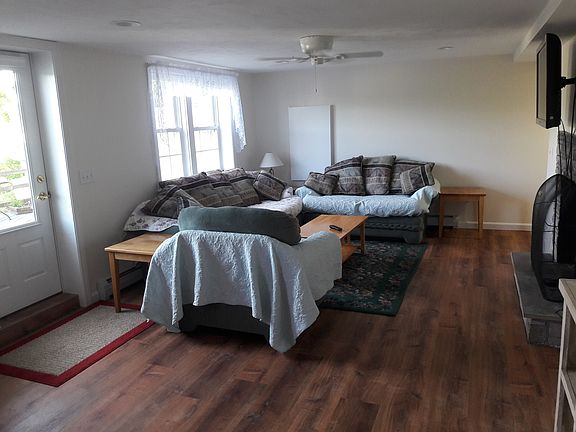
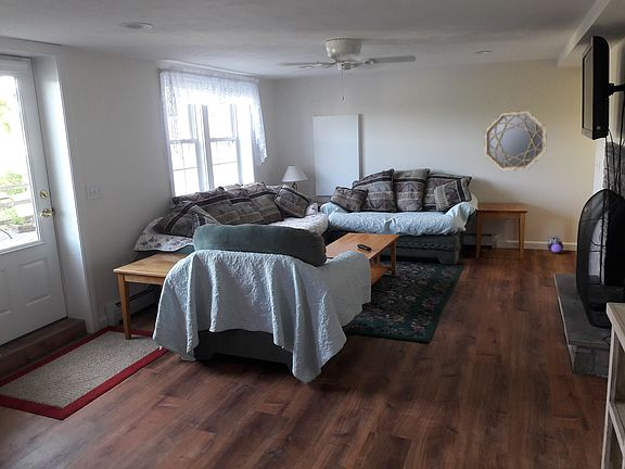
+ plush toy [547,234,565,255]
+ home mirror [484,110,548,172]
